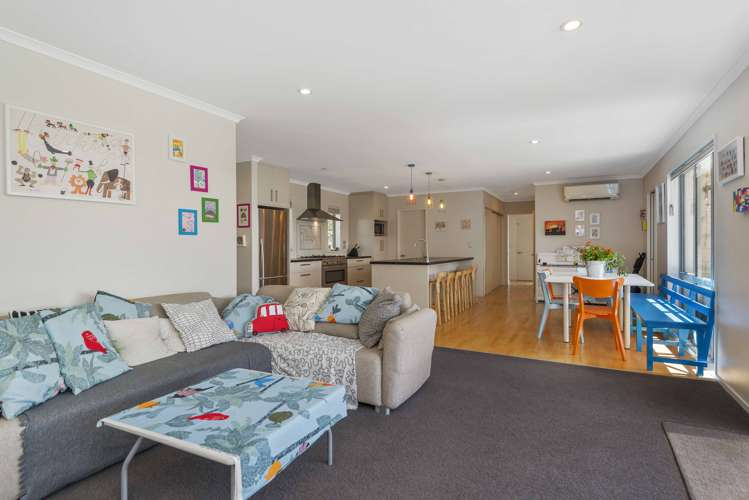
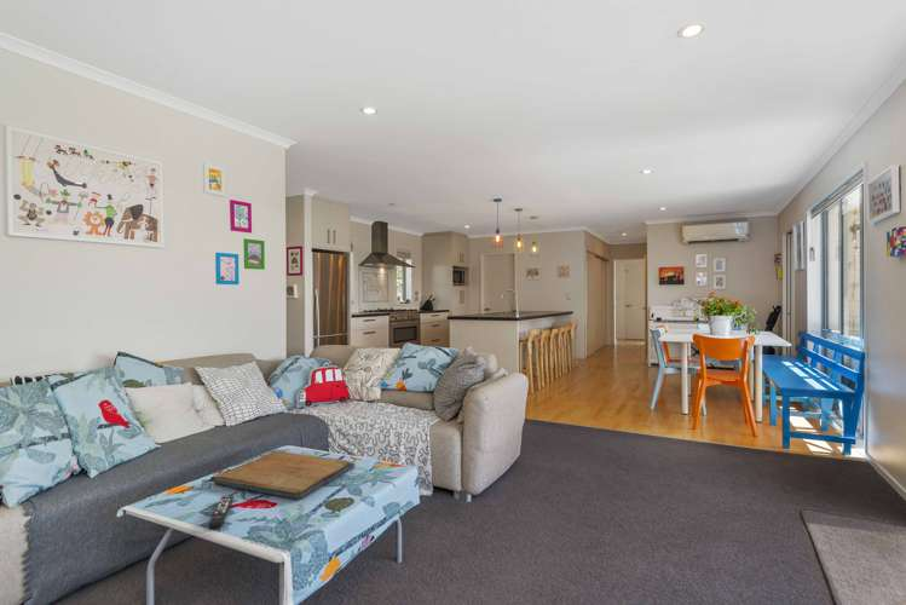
+ religious icon [212,449,356,500]
+ remote control [208,494,235,530]
